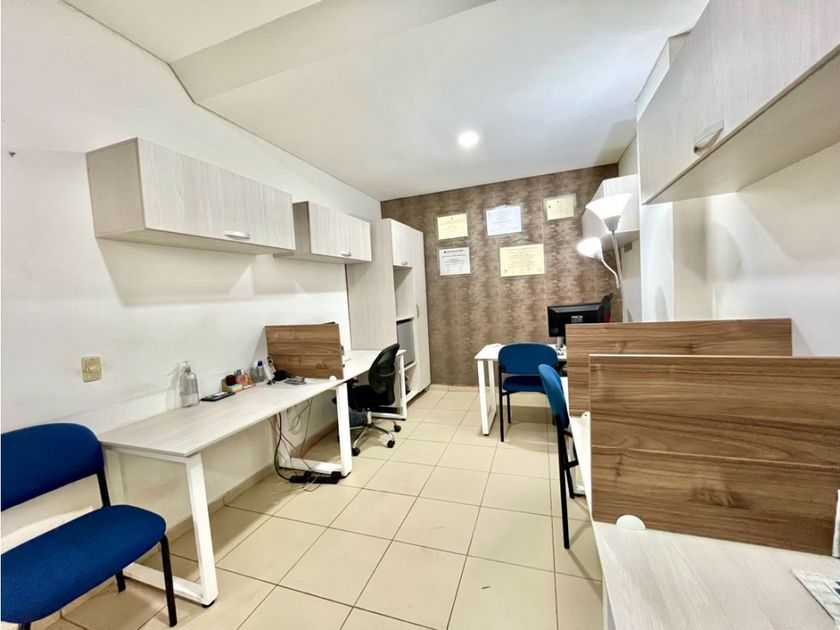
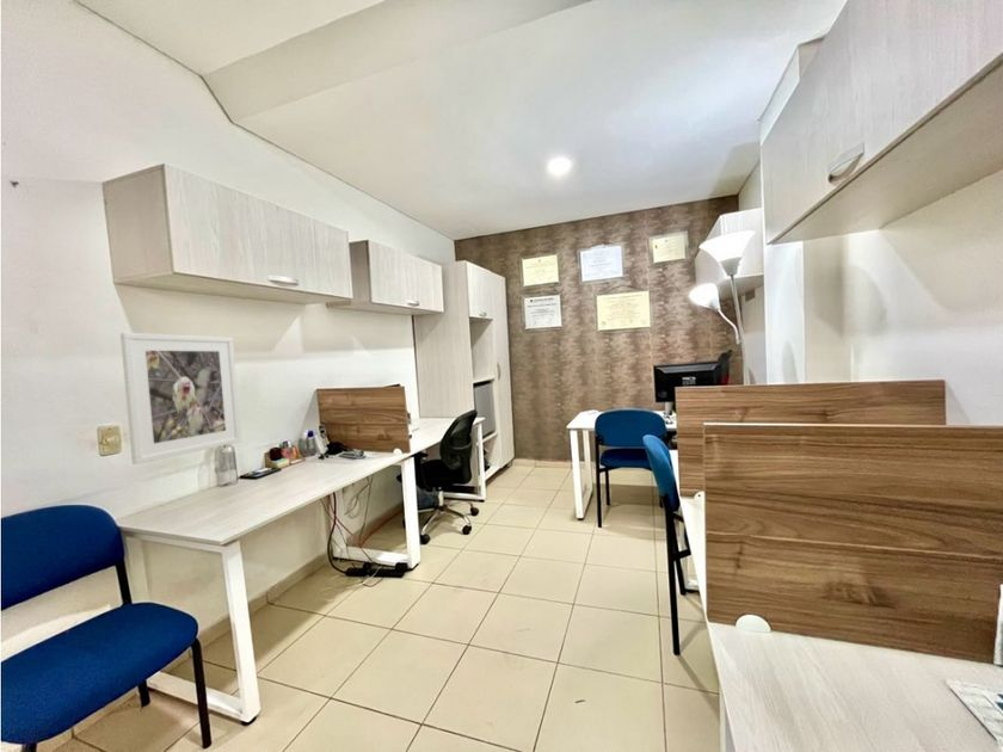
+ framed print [119,332,242,466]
